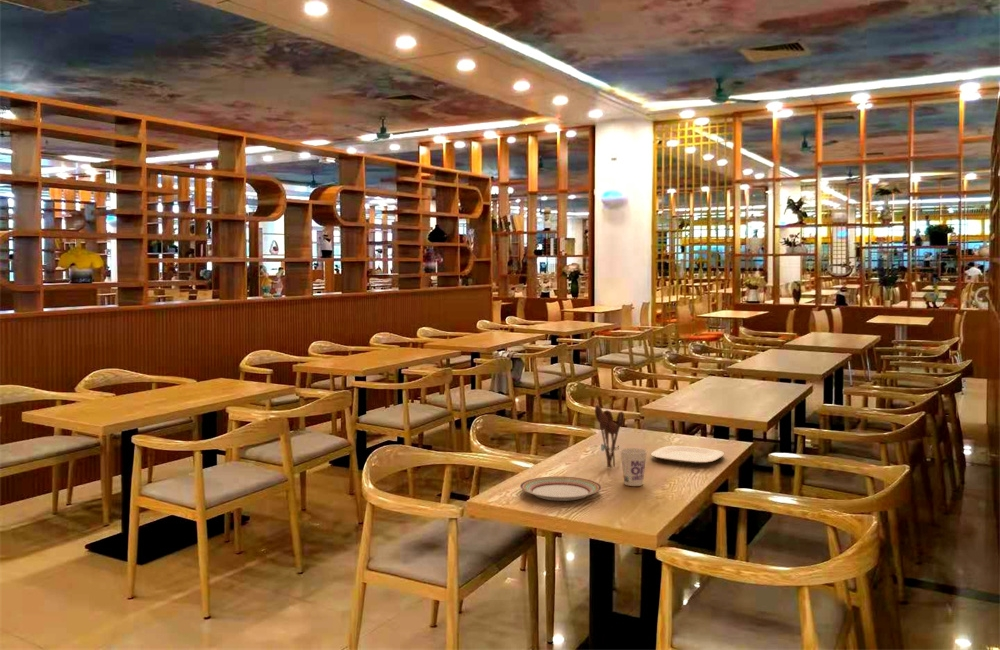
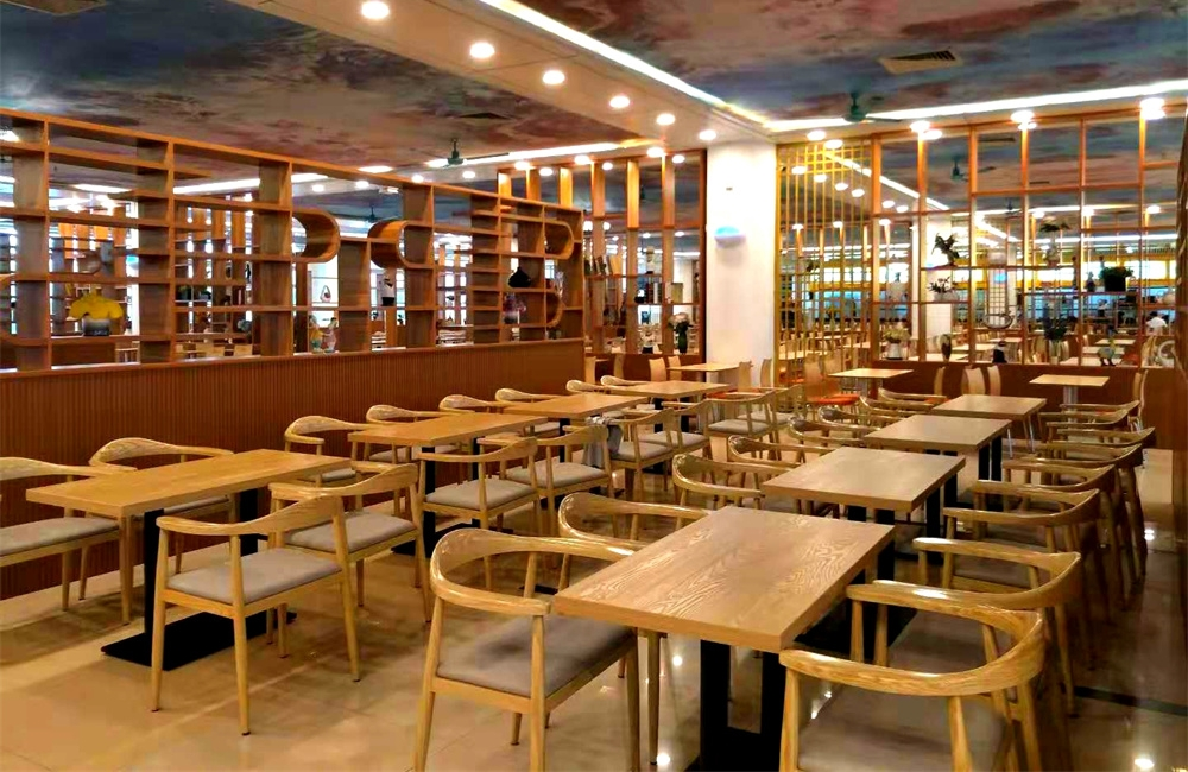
- plate [650,445,725,465]
- plate [519,476,602,502]
- utensil holder [594,404,625,469]
- cup [619,447,648,487]
